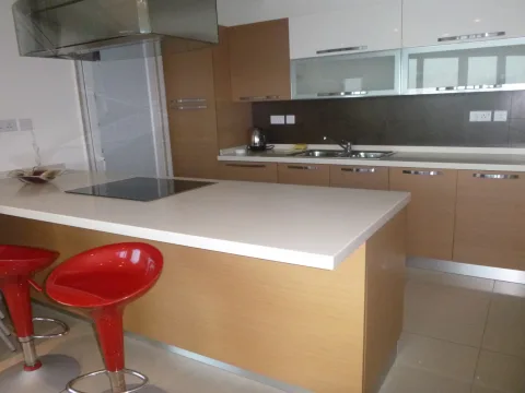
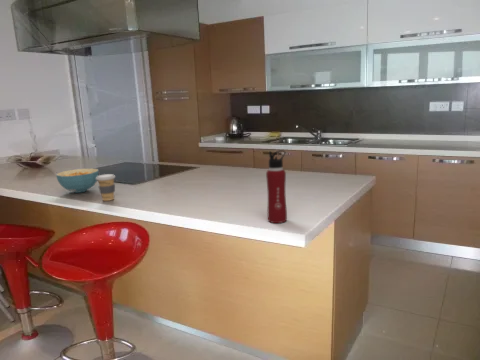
+ water bottle [265,149,288,224]
+ cereal bowl [55,168,99,194]
+ coffee cup [96,173,116,202]
